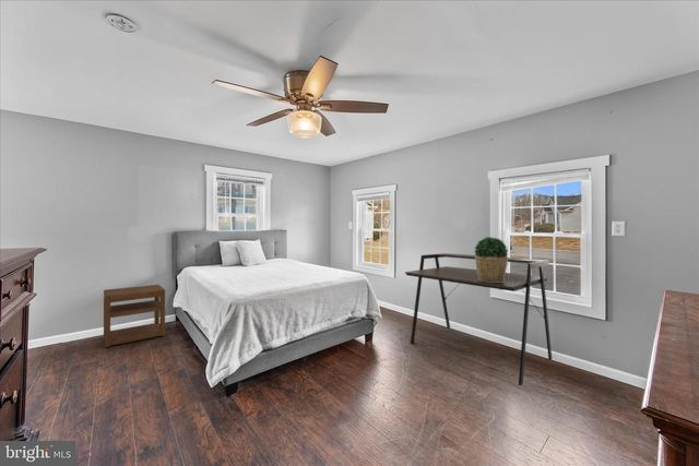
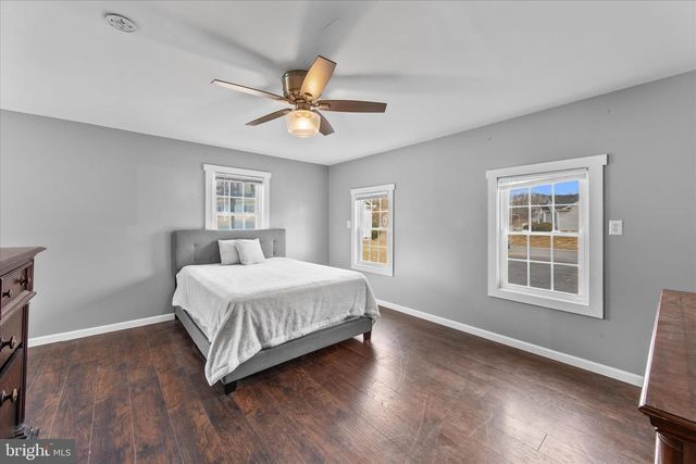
- potted plant [473,236,509,283]
- nightstand [103,284,166,348]
- desk [404,252,553,386]
